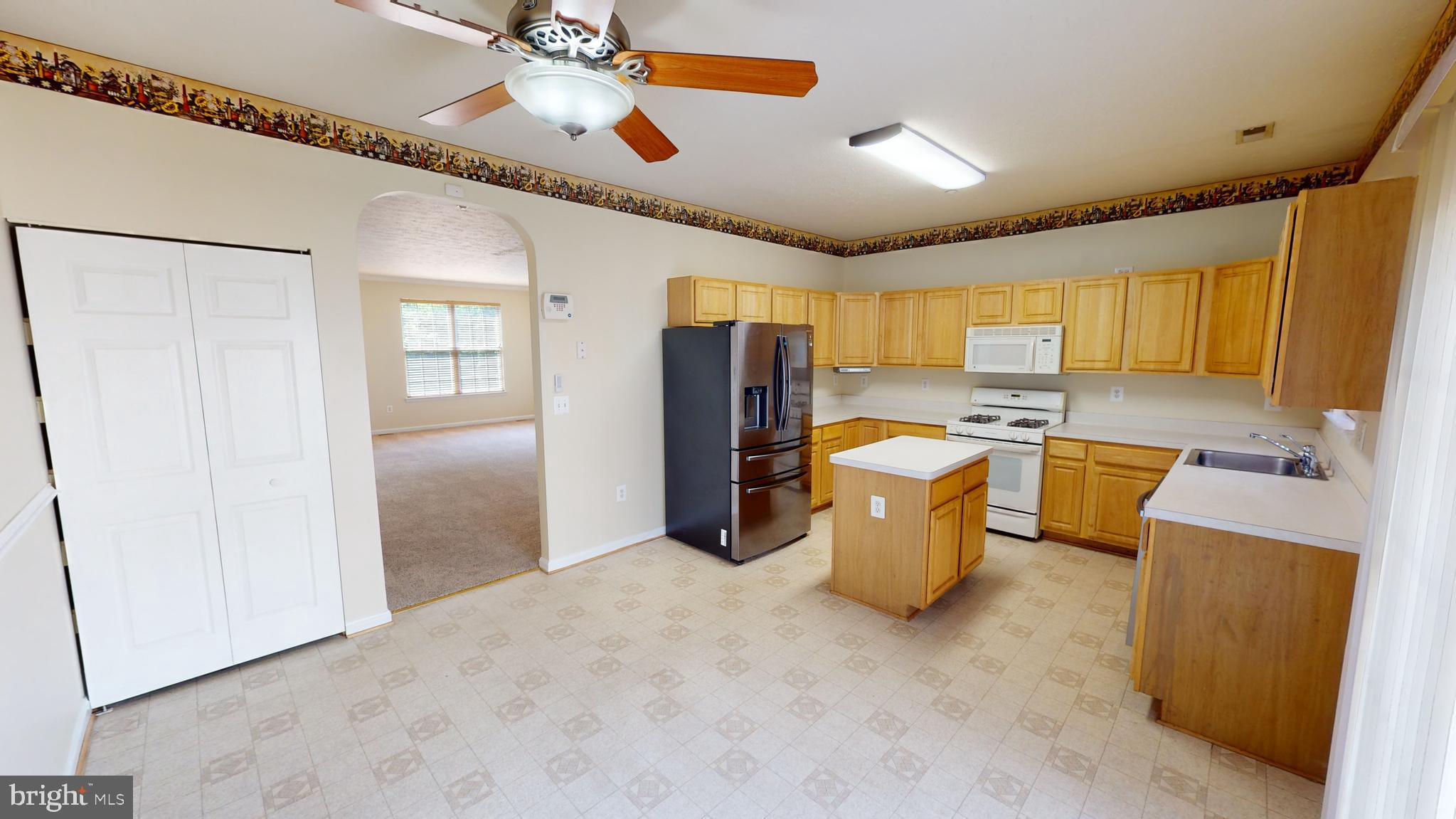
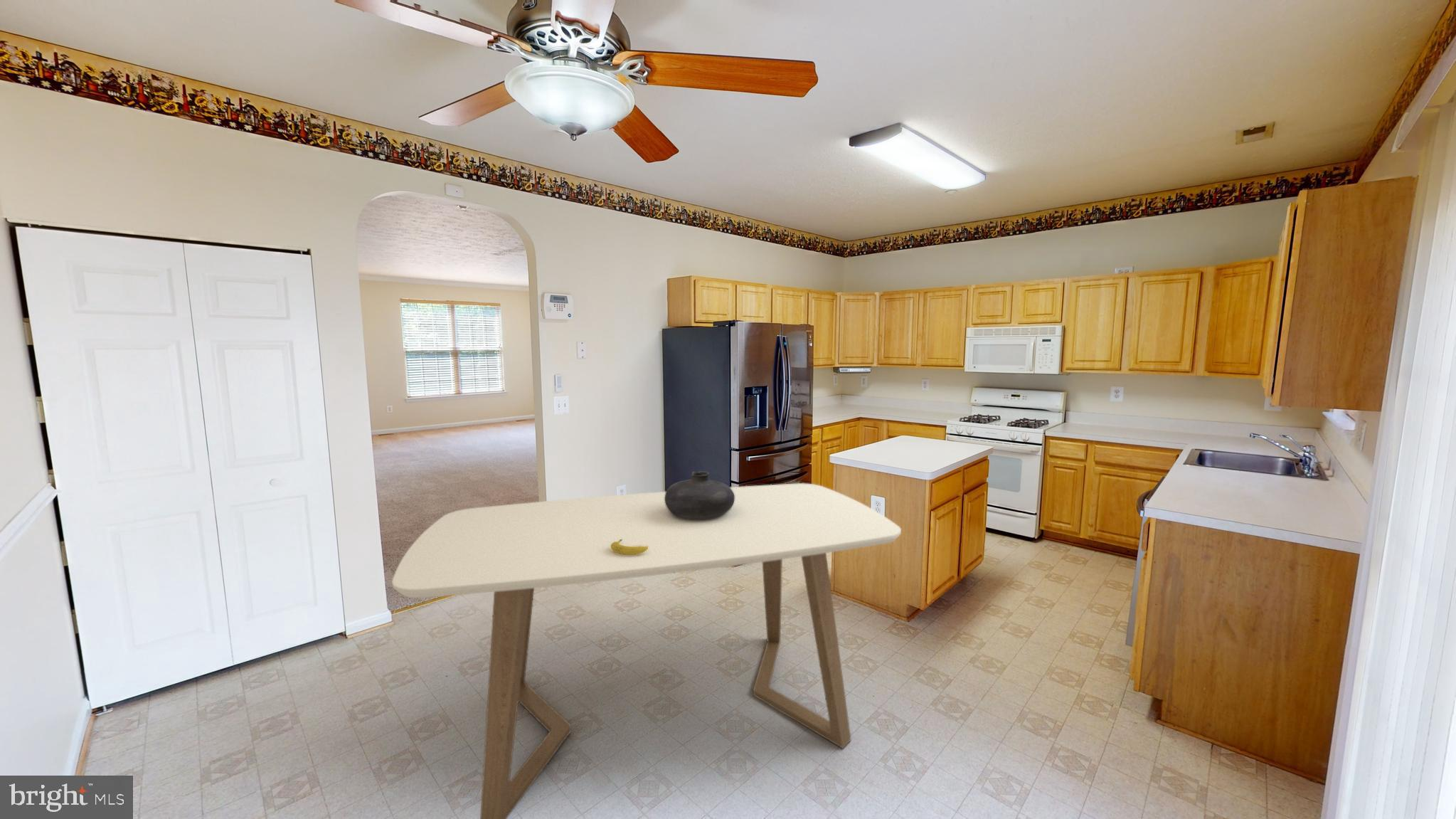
+ dining table [391,482,902,819]
+ fruit [610,539,649,555]
+ vase [664,470,735,520]
